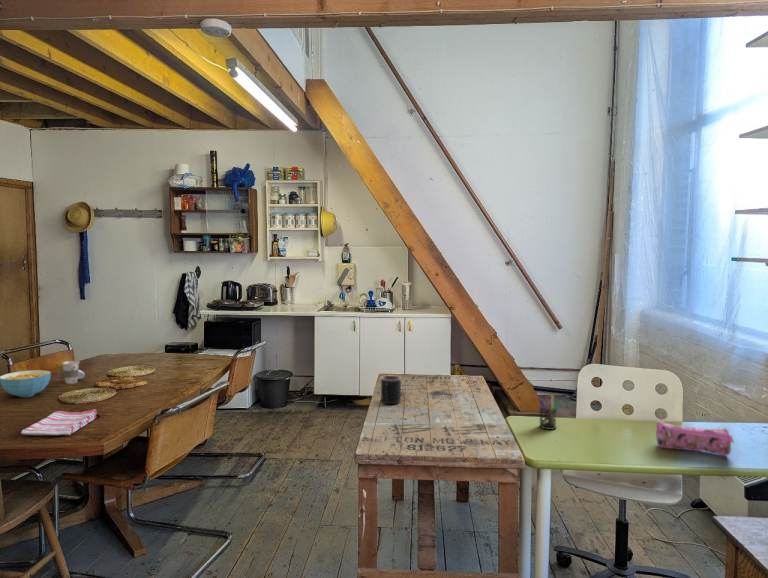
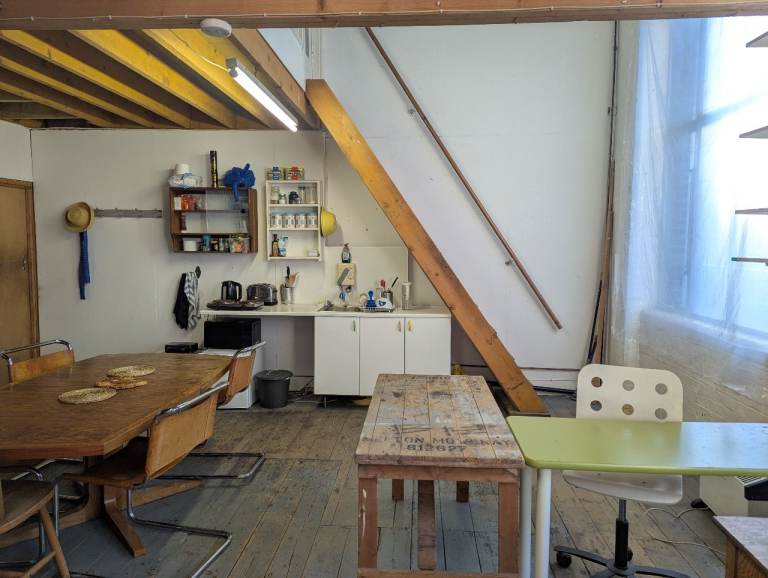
- pen holder [537,394,562,431]
- pencil case [655,420,735,457]
- cup [61,360,86,385]
- mug [380,375,402,405]
- dish towel [20,408,98,436]
- cereal bowl [0,369,52,398]
